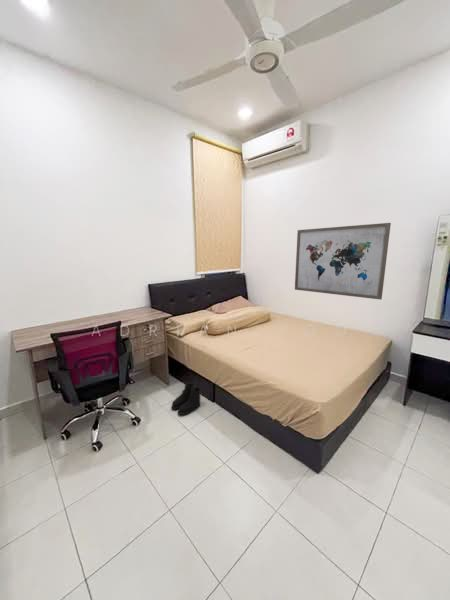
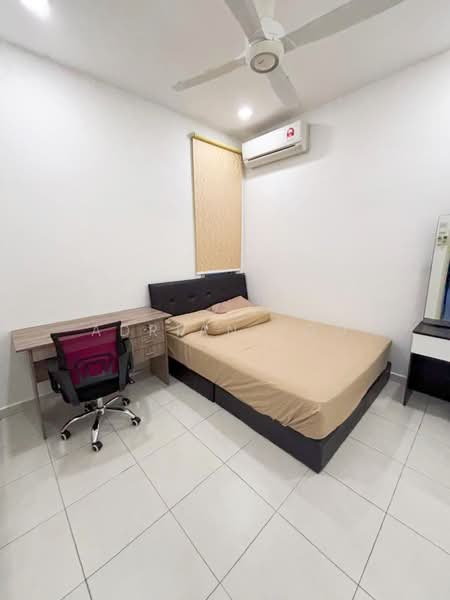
- boots [170,383,202,416]
- wall art [294,222,392,301]
